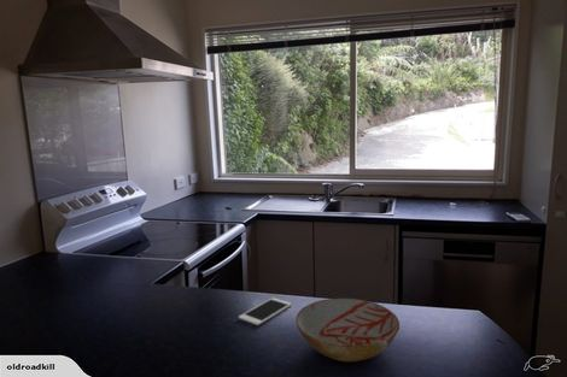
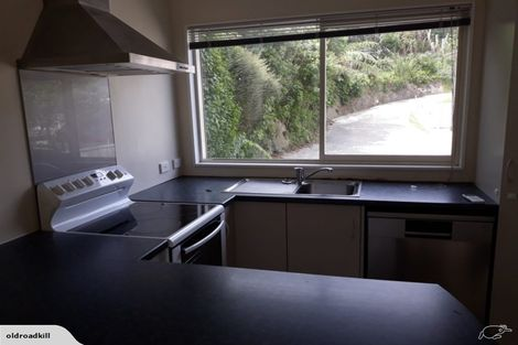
- cell phone [238,296,293,326]
- bowl [294,296,401,364]
